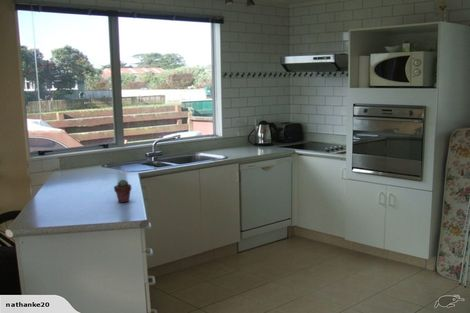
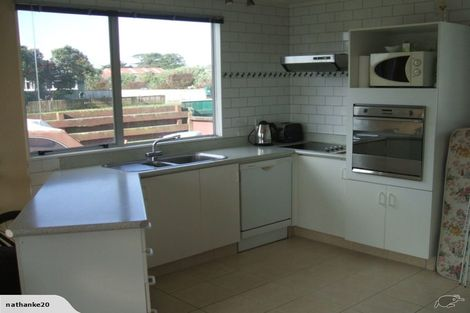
- potted succulent [113,179,132,204]
